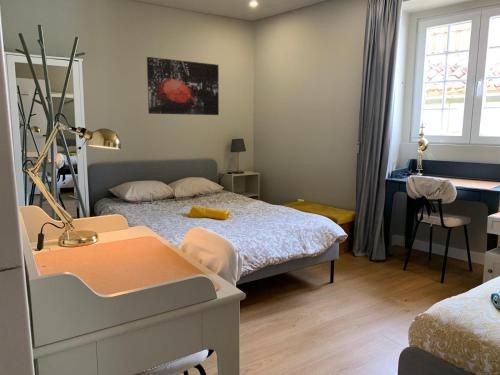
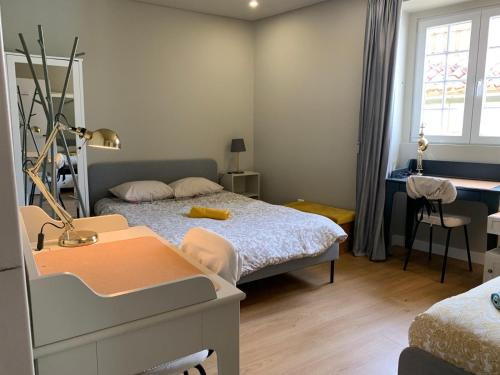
- wall art [146,56,220,116]
